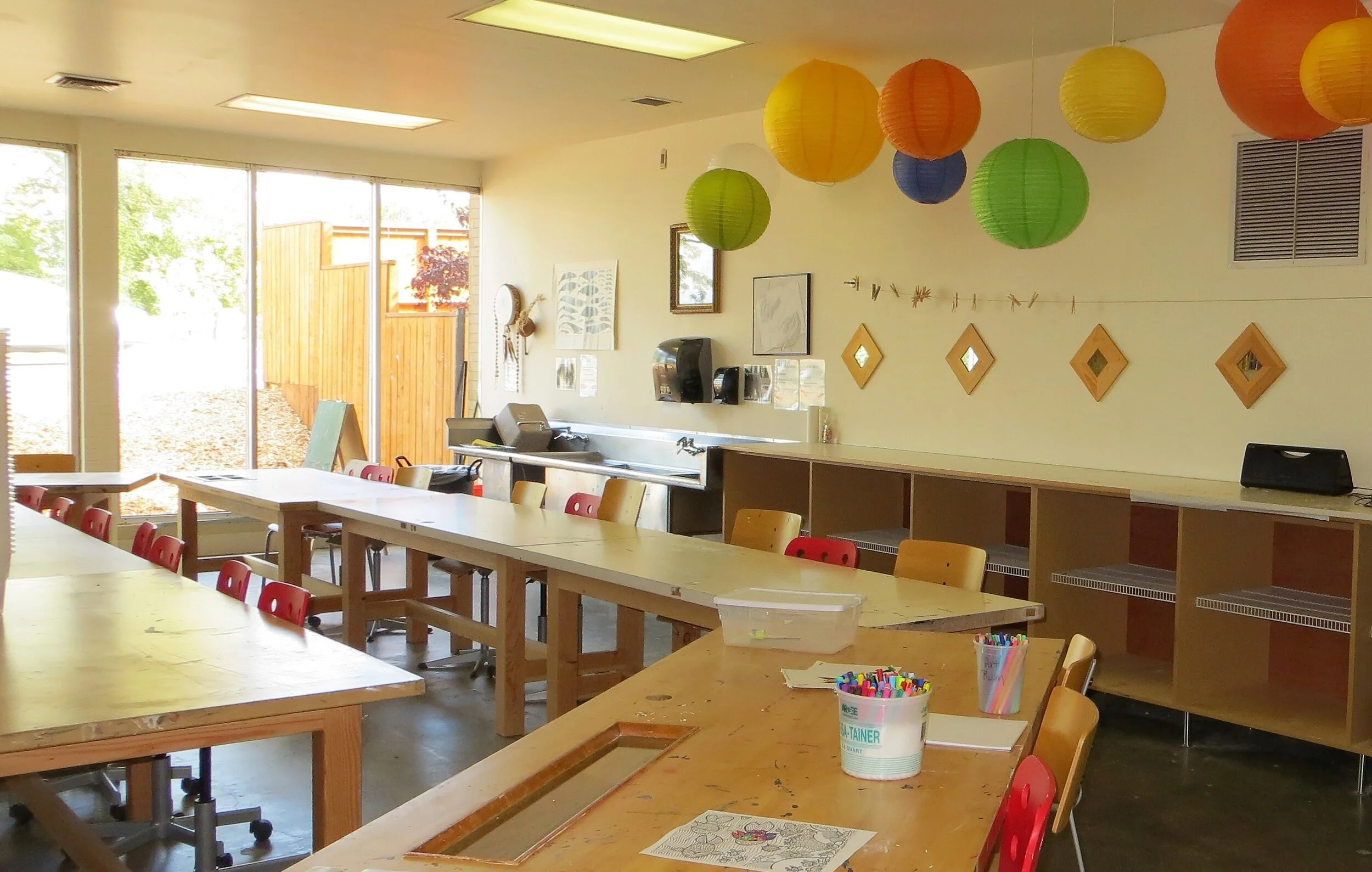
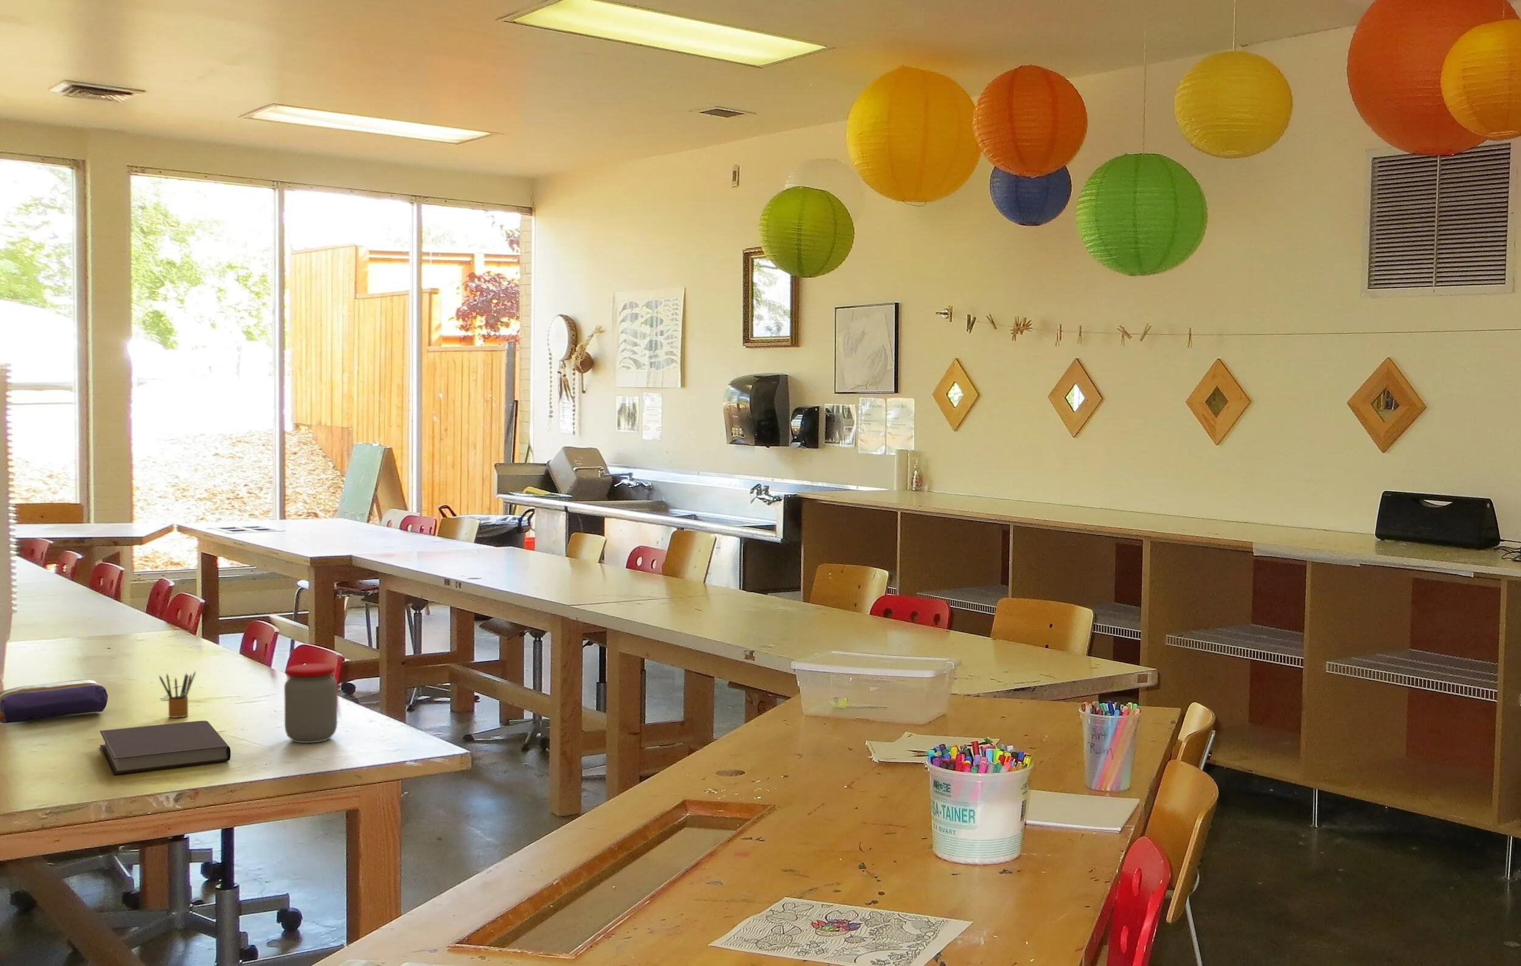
+ notebook [99,720,232,775]
+ pencil box [159,670,196,718]
+ pencil case [0,679,109,723]
+ jar [284,664,338,743]
